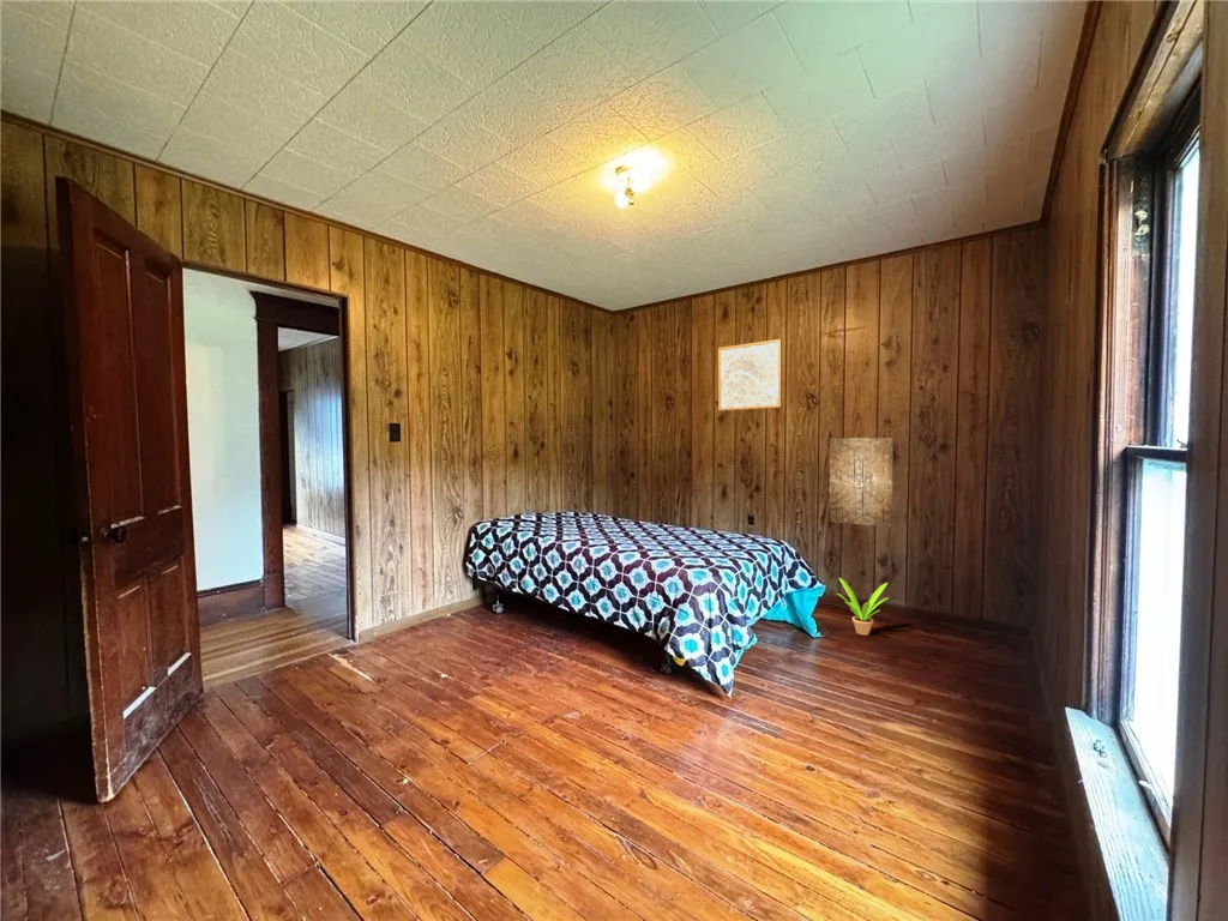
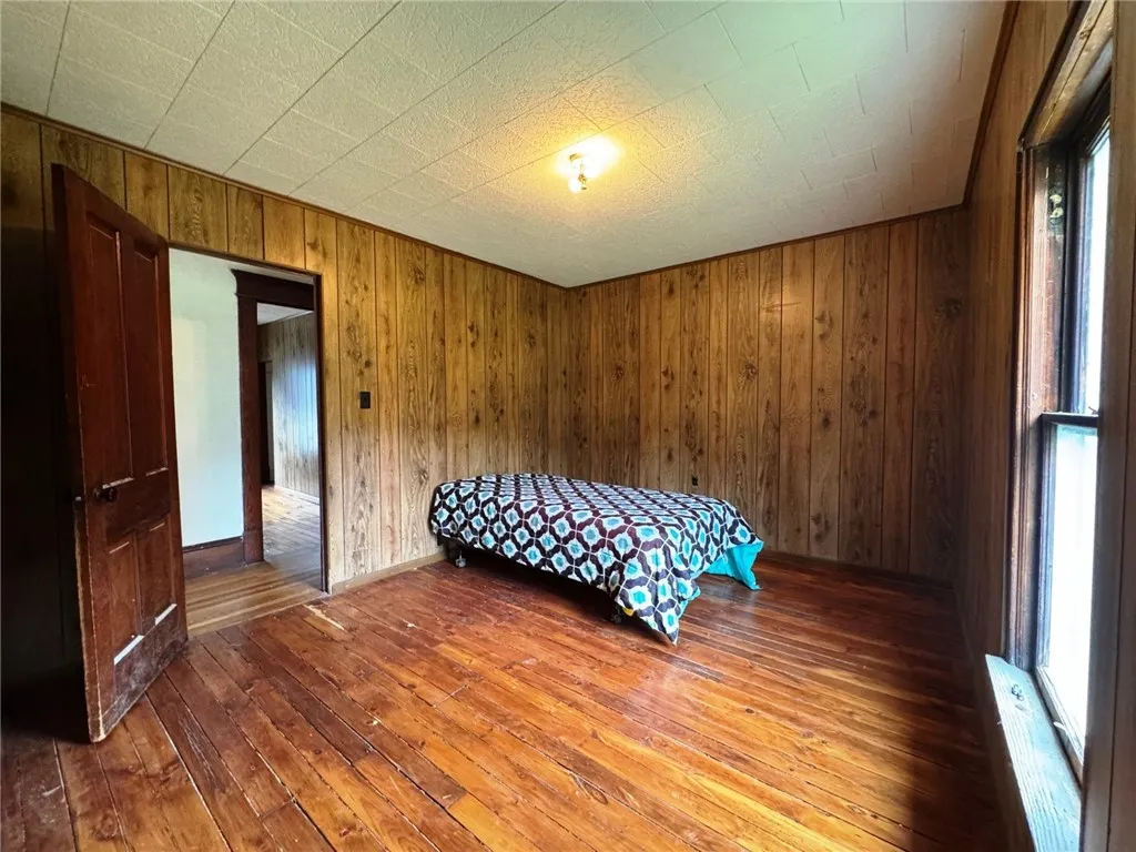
- potted plant [836,577,890,637]
- wall art [829,437,895,528]
- wall art [717,338,783,413]
